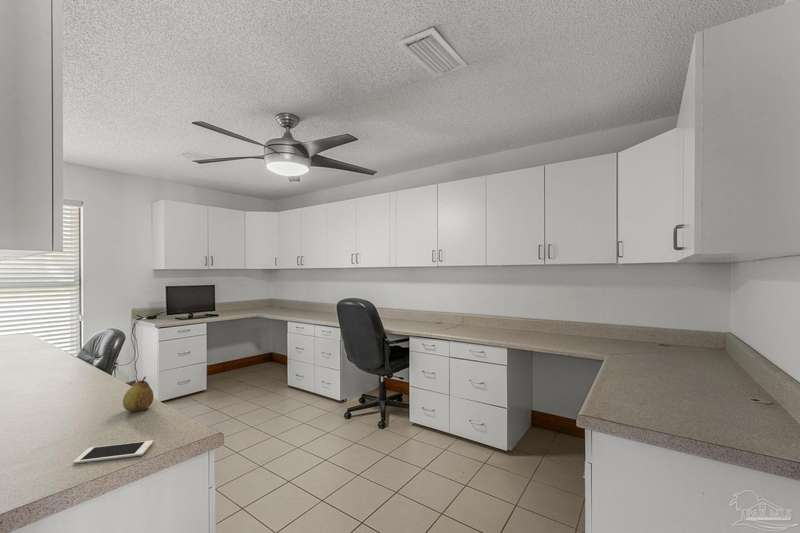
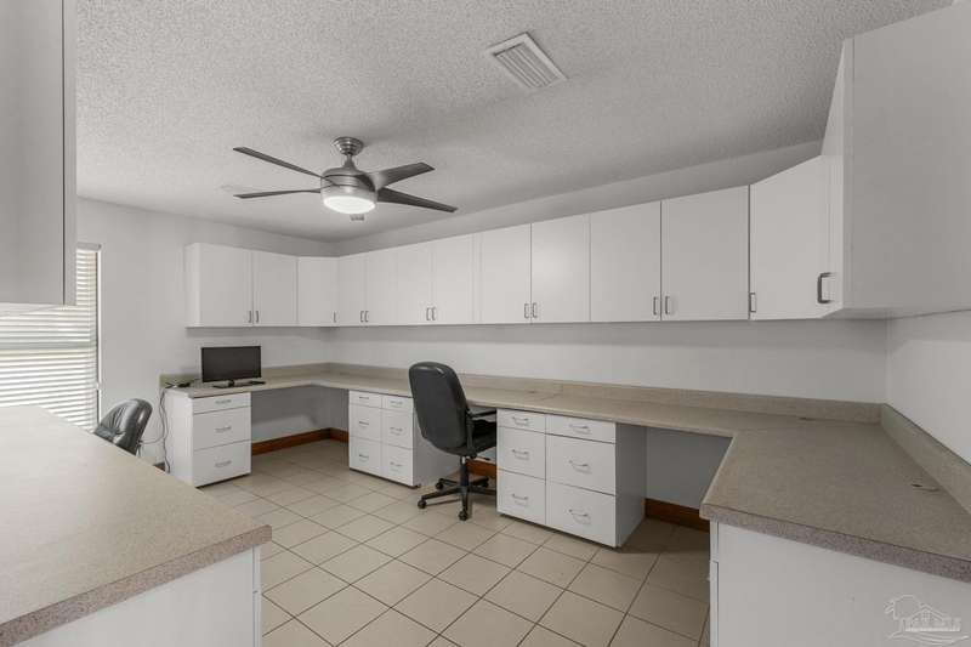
- cell phone [72,439,154,465]
- fruit [122,376,154,413]
